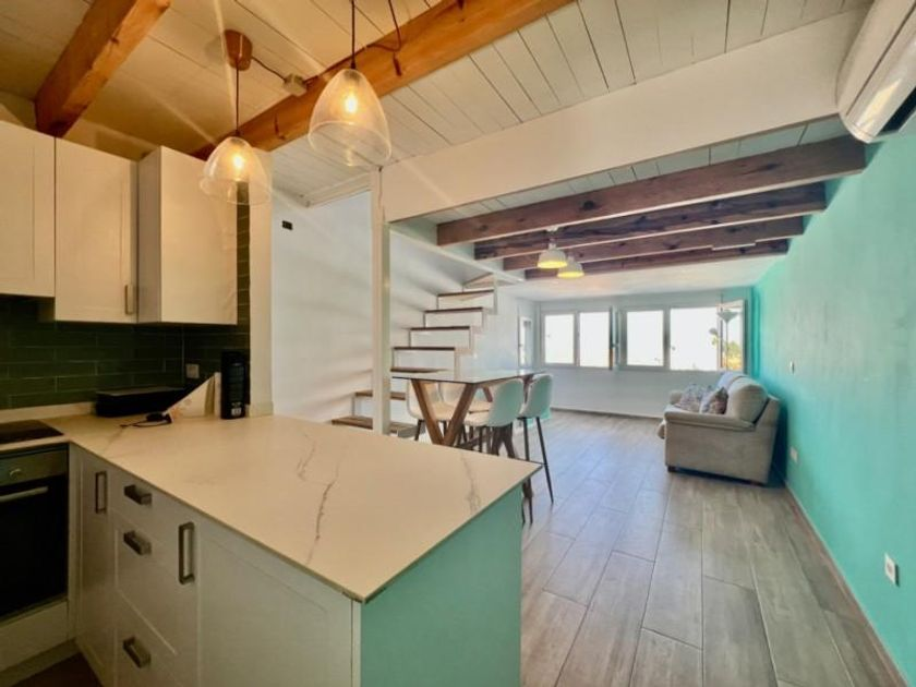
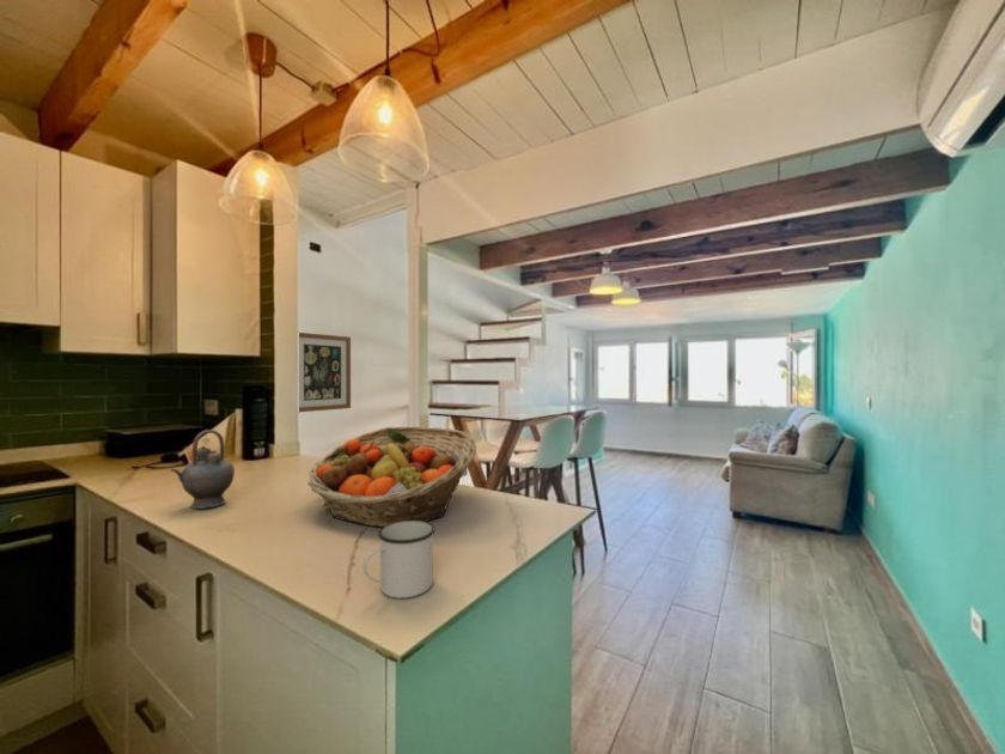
+ mug [361,521,437,600]
+ wall art [298,332,352,413]
+ fruit basket [307,426,477,528]
+ teapot [169,428,236,510]
